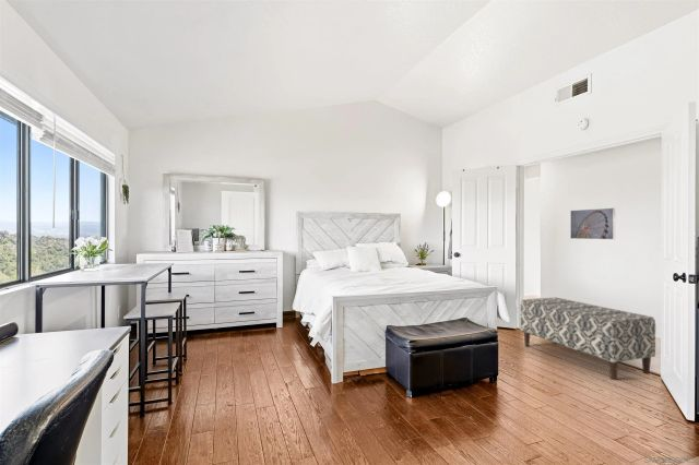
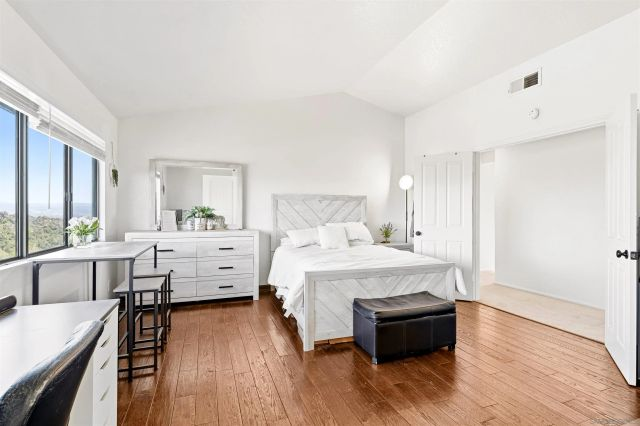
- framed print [569,206,616,240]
- bench [519,297,656,381]
